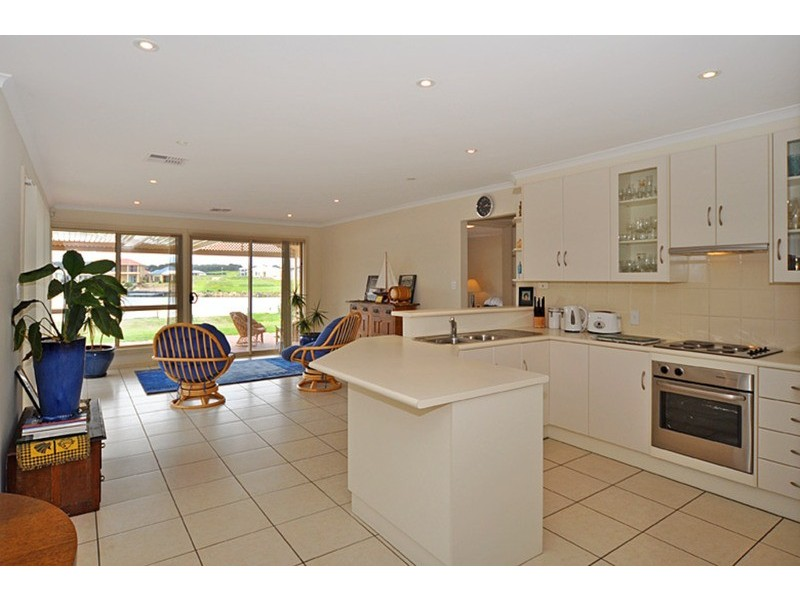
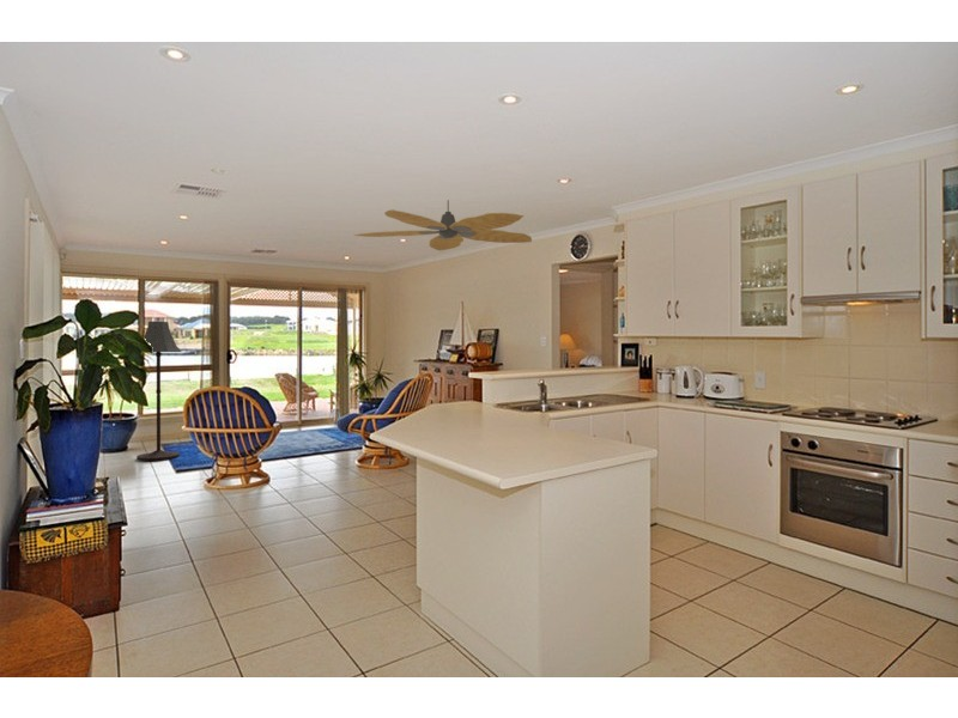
+ floor lamp [135,321,182,462]
+ ceiling fan [352,199,533,251]
